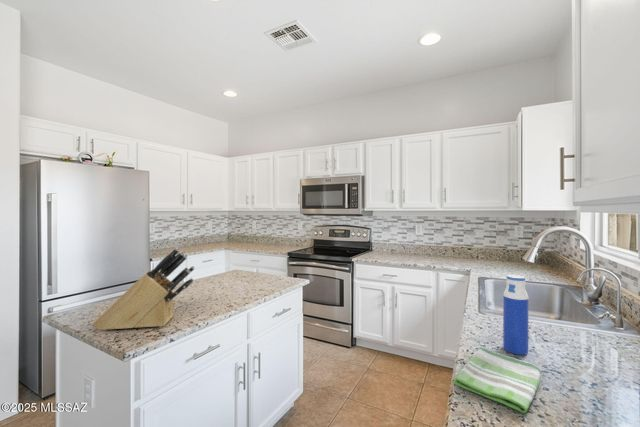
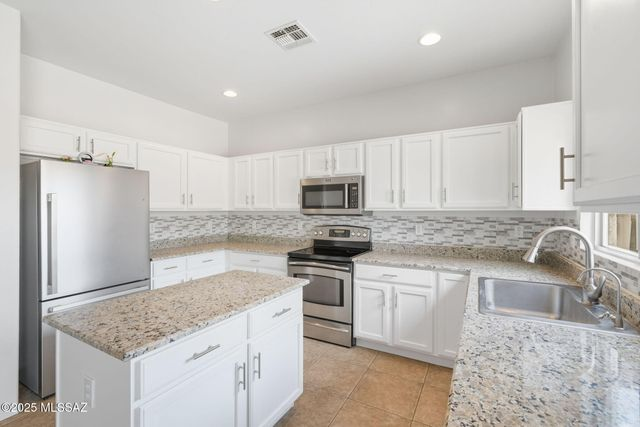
- water bottle [502,274,529,356]
- knife block [91,247,196,331]
- dish towel [452,346,542,414]
